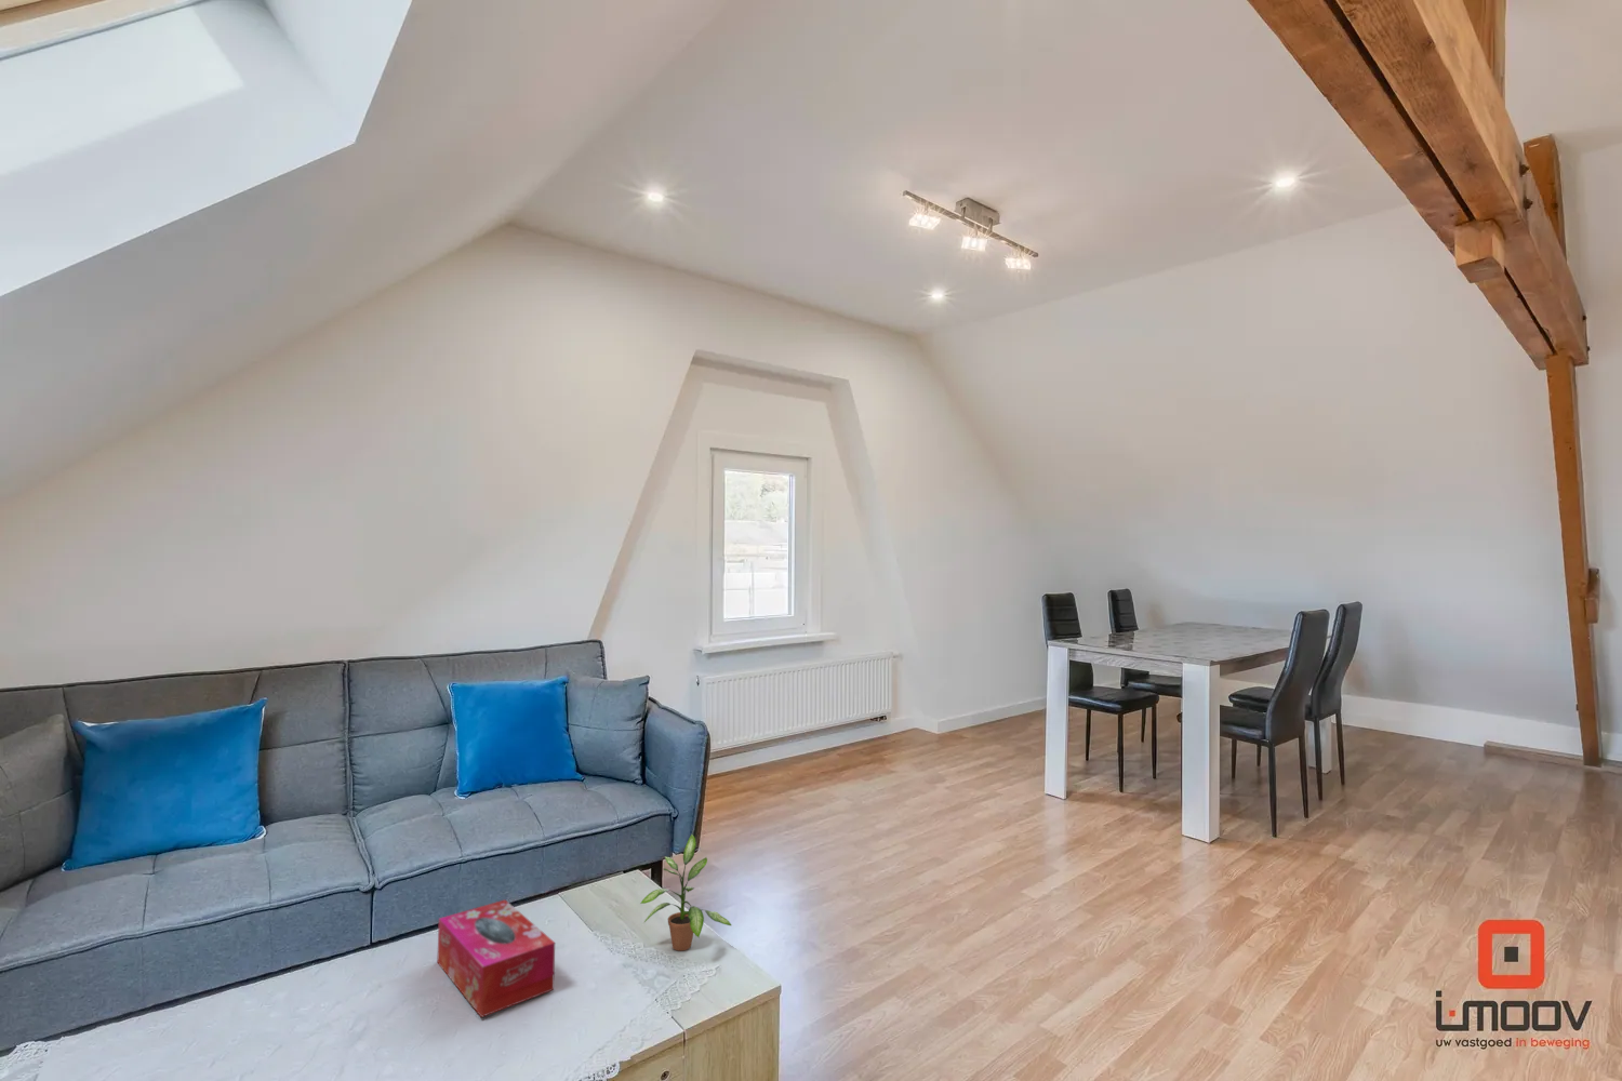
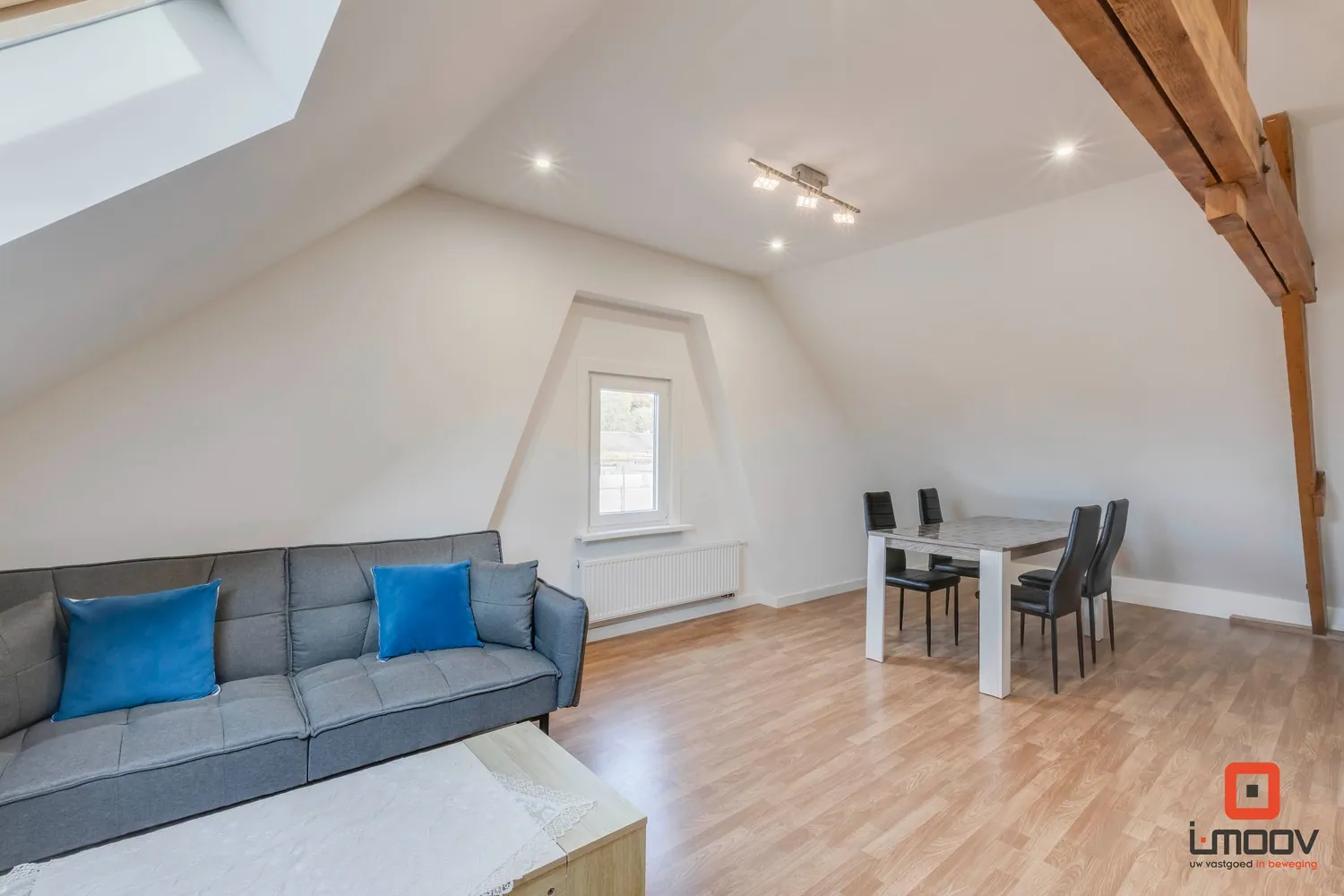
- tissue box [436,899,556,1018]
- potted plant [640,834,733,951]
